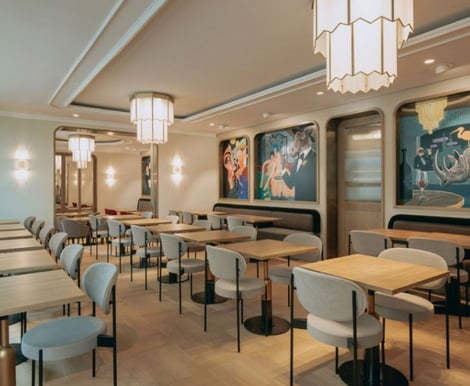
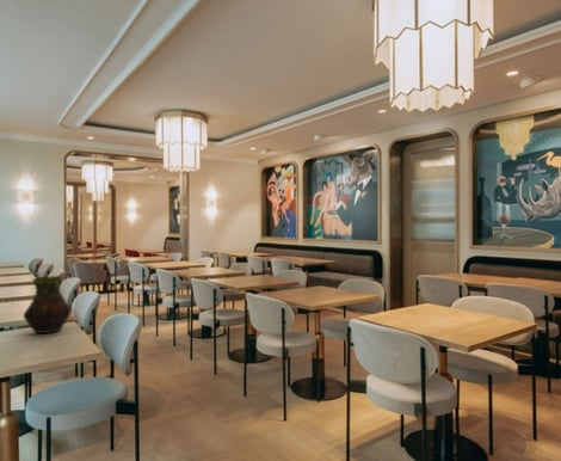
+ vase [23,275,73,334]
